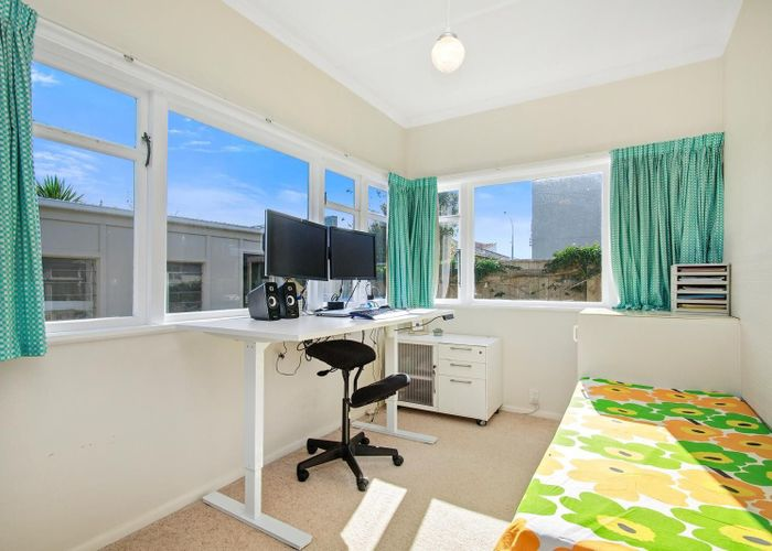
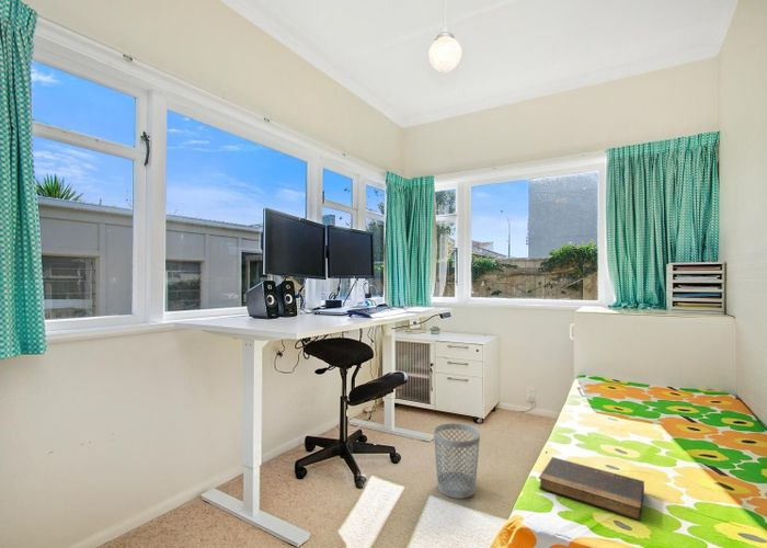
+ book [538,456,645,522]
+ wastebasket [433,422,481,500]
